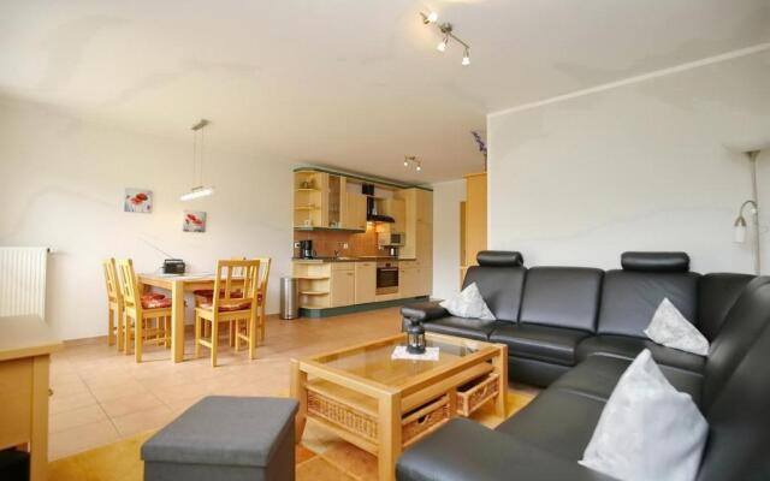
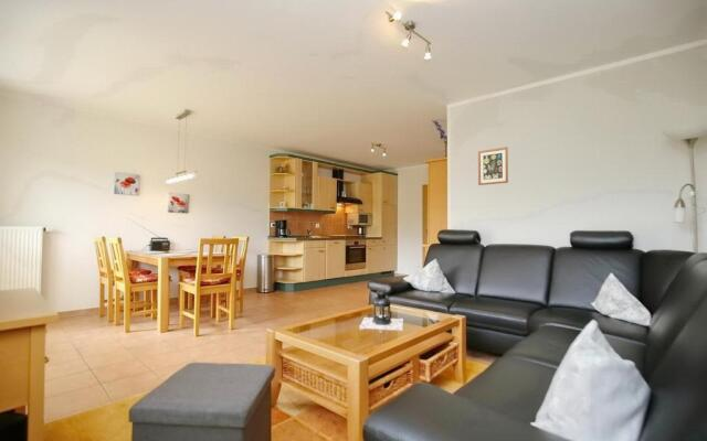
+ wall art [477,146,509,186]
